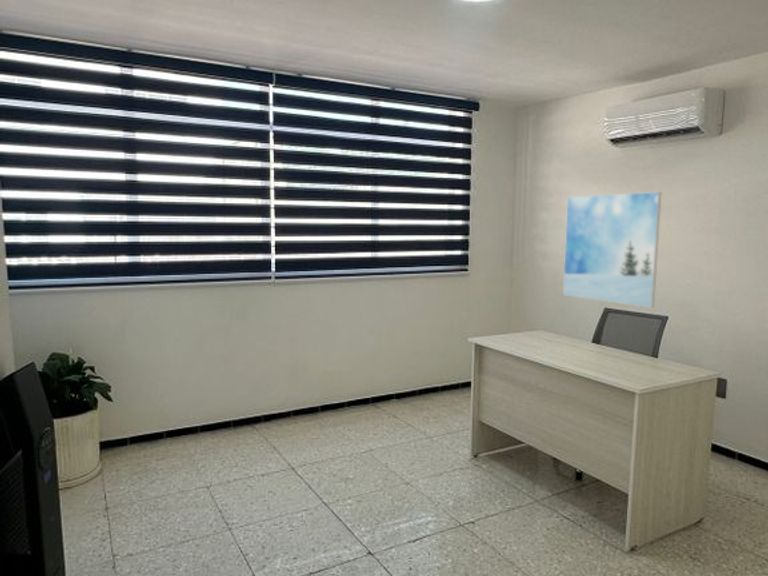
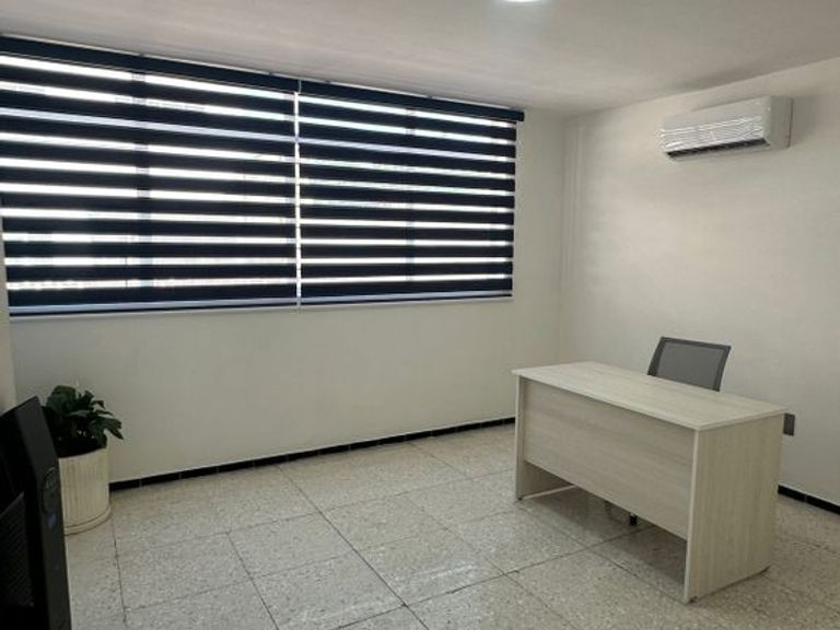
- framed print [562,191,662,309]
